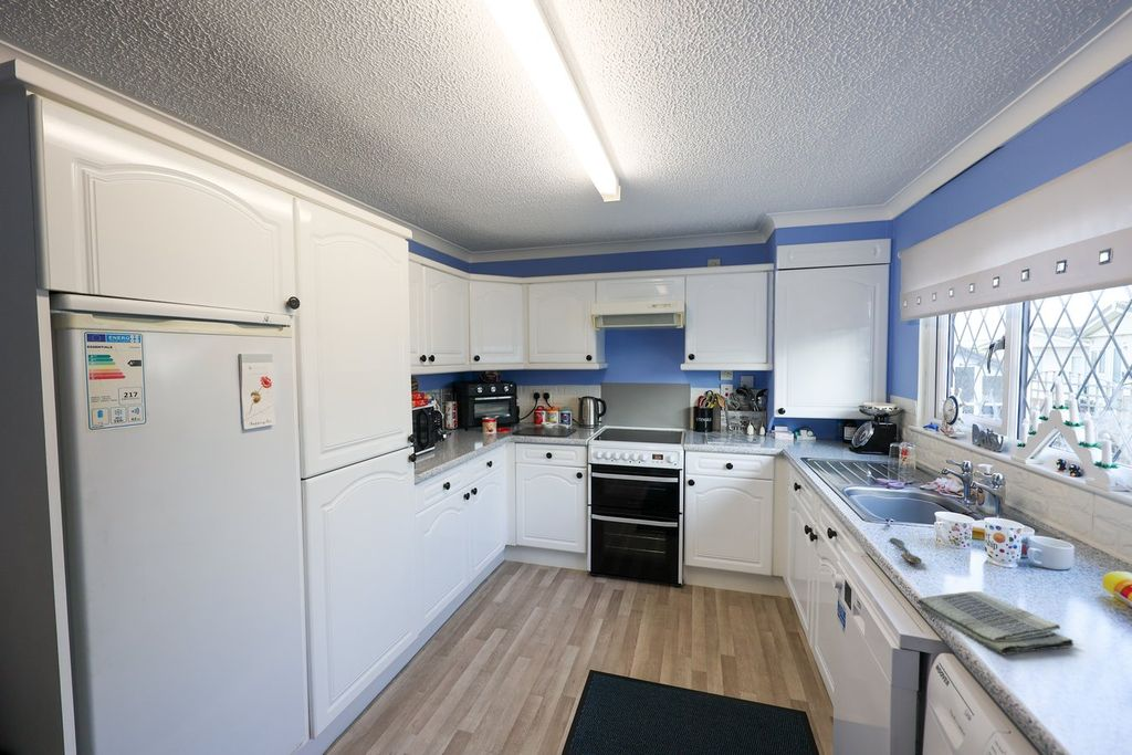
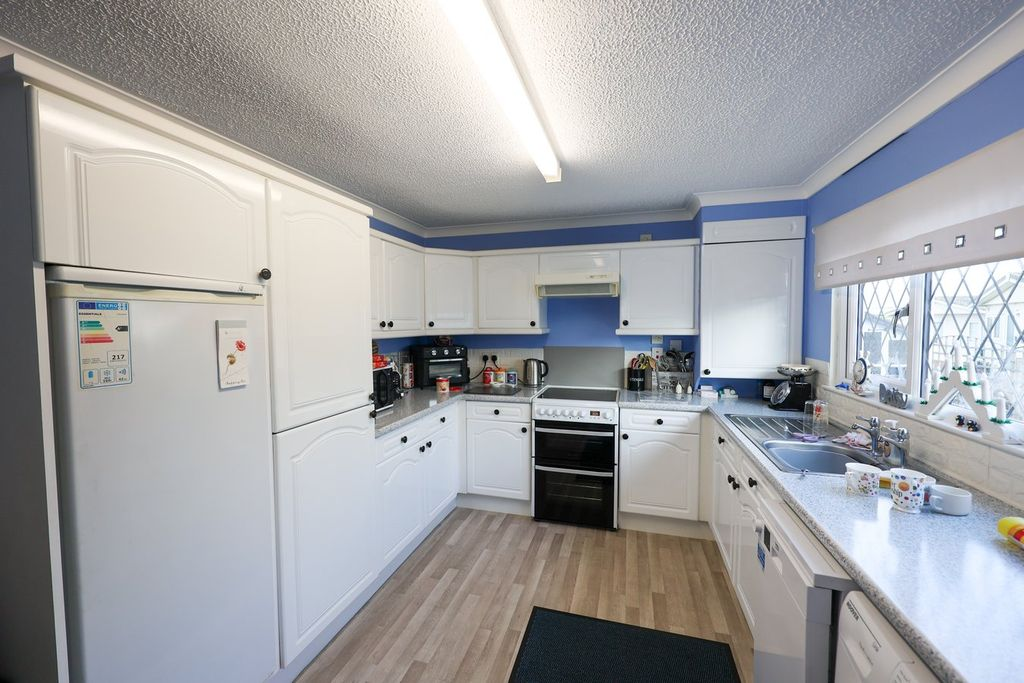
- dish towel [916,590,1075,656]
- spoon [889,536,923,565]
